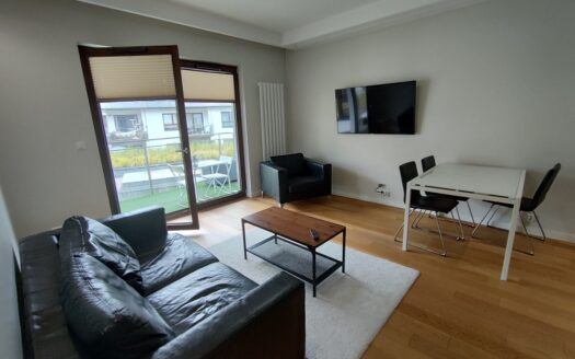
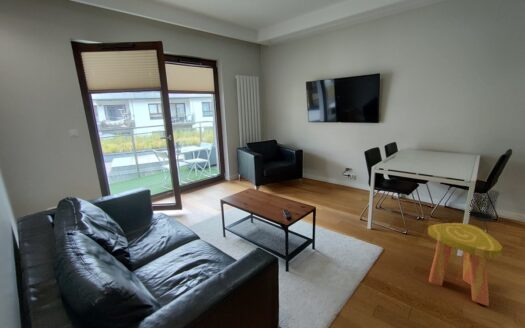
+ waste bin [465,189,501,221]
+ stool [427,222,503,307]
